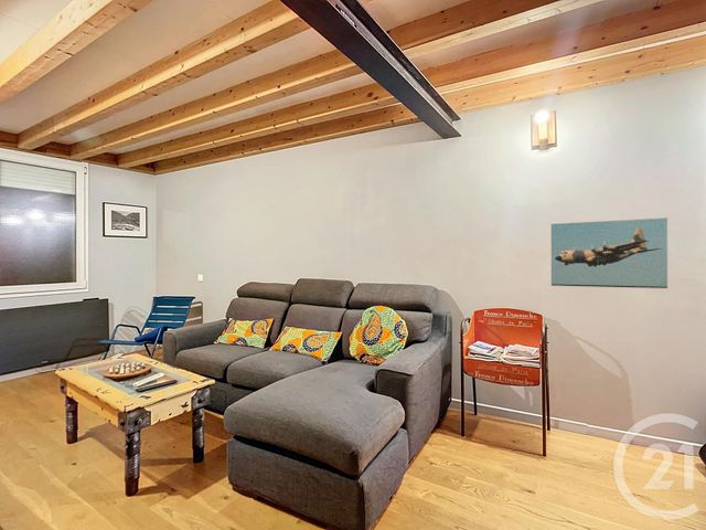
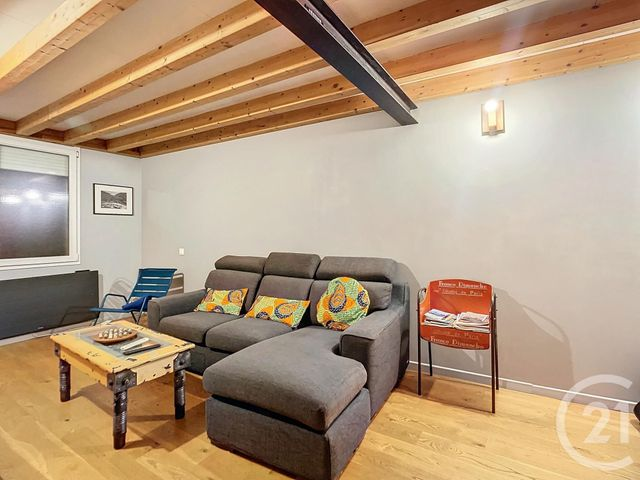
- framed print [549,216,670,290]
